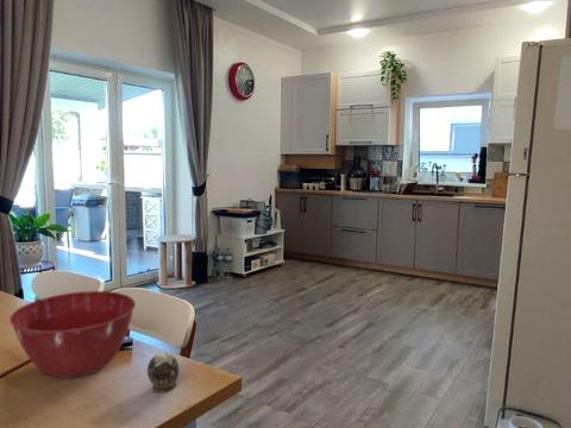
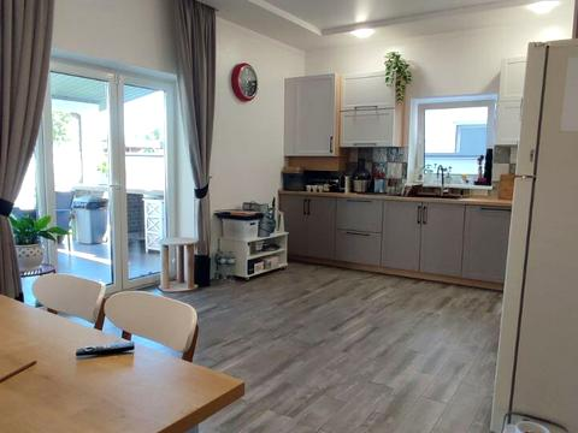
- decorative egg [146,352,180,394]
- mixing bowl [8,290,137,379]
